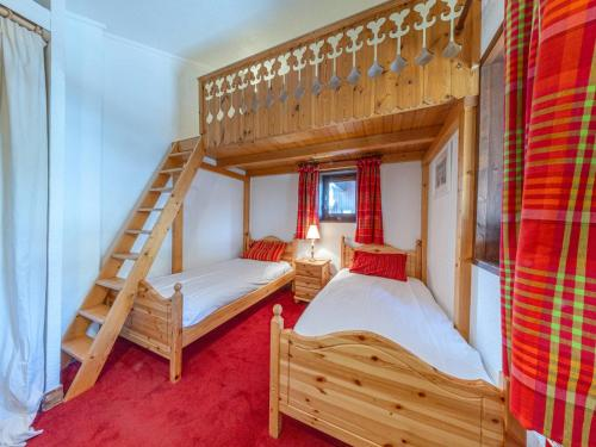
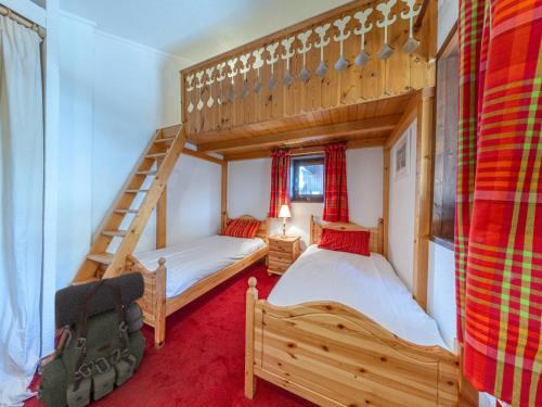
+ backpack [35,270,146,407]
